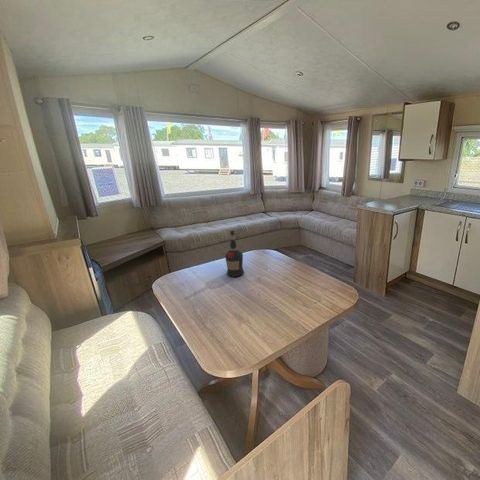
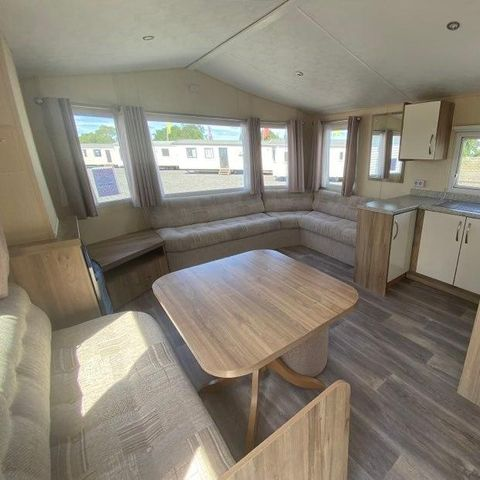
- liquor bottle [224,229,245,278]
